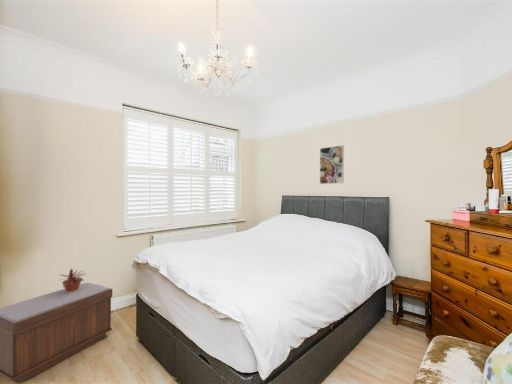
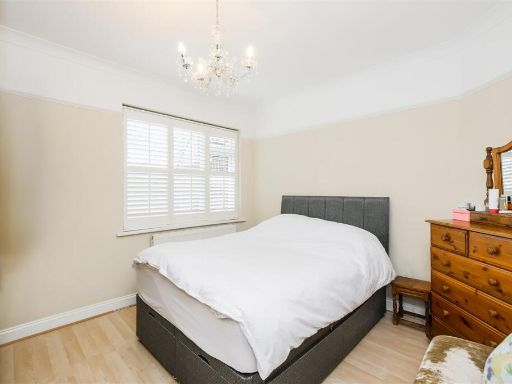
- potted plant [60,267,86,292]
- bench [0,282,113,384]
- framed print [319,144,345,185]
